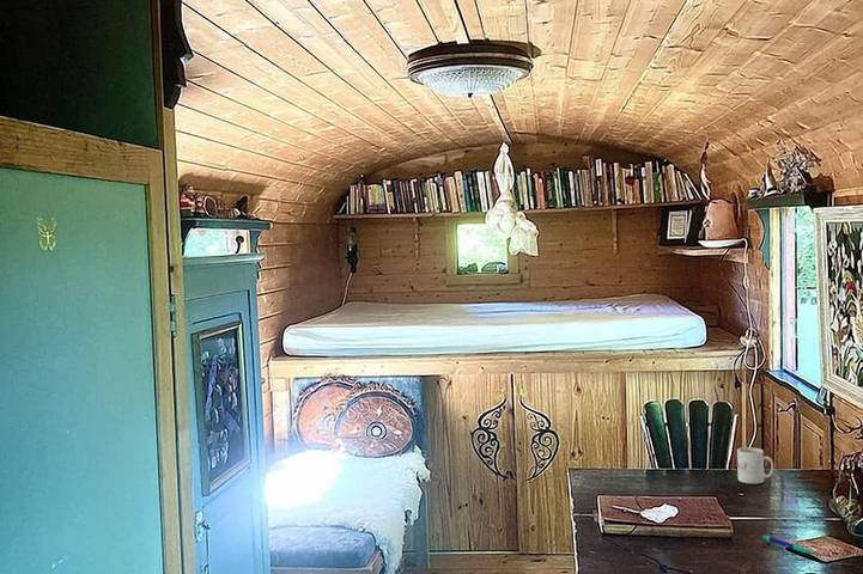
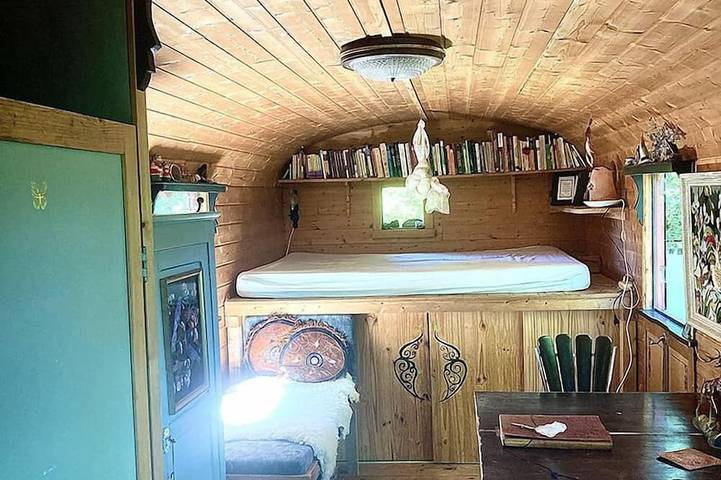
- mug [736,446,774,486]
- pen [761,533,815,555]
